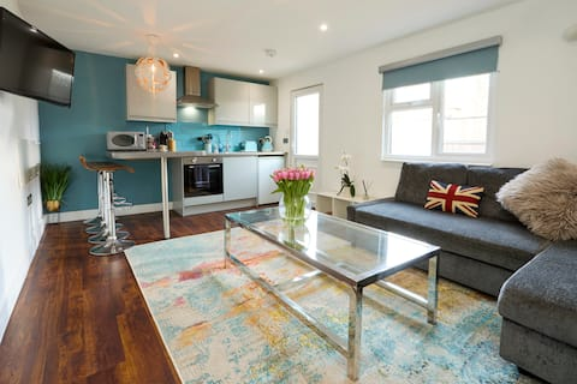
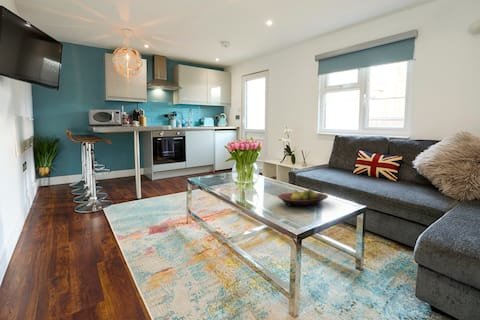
+ fruit bowl [277,188,329,207]
